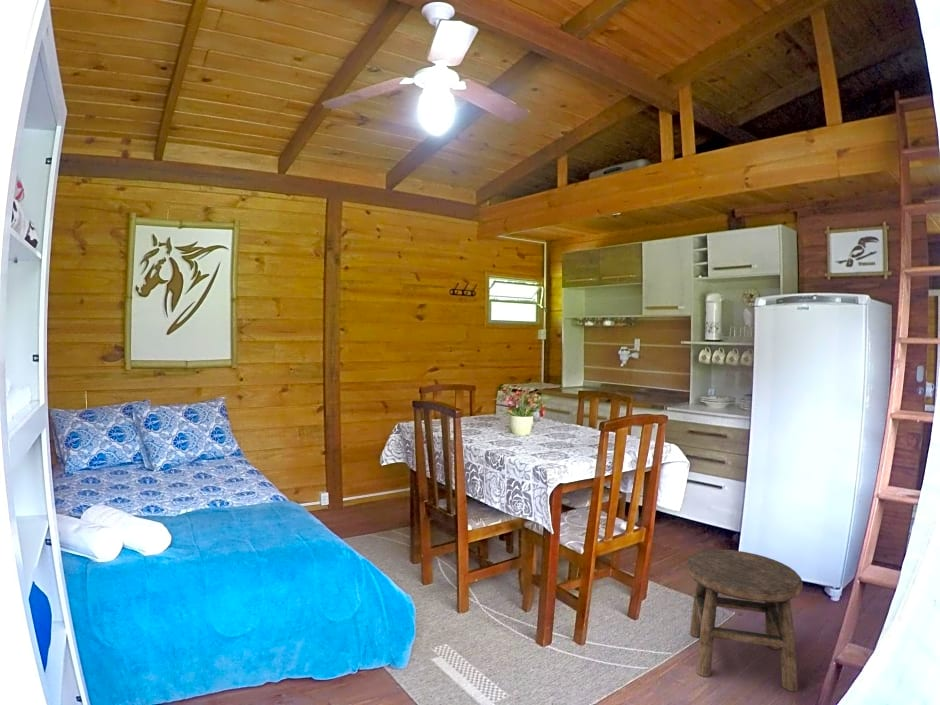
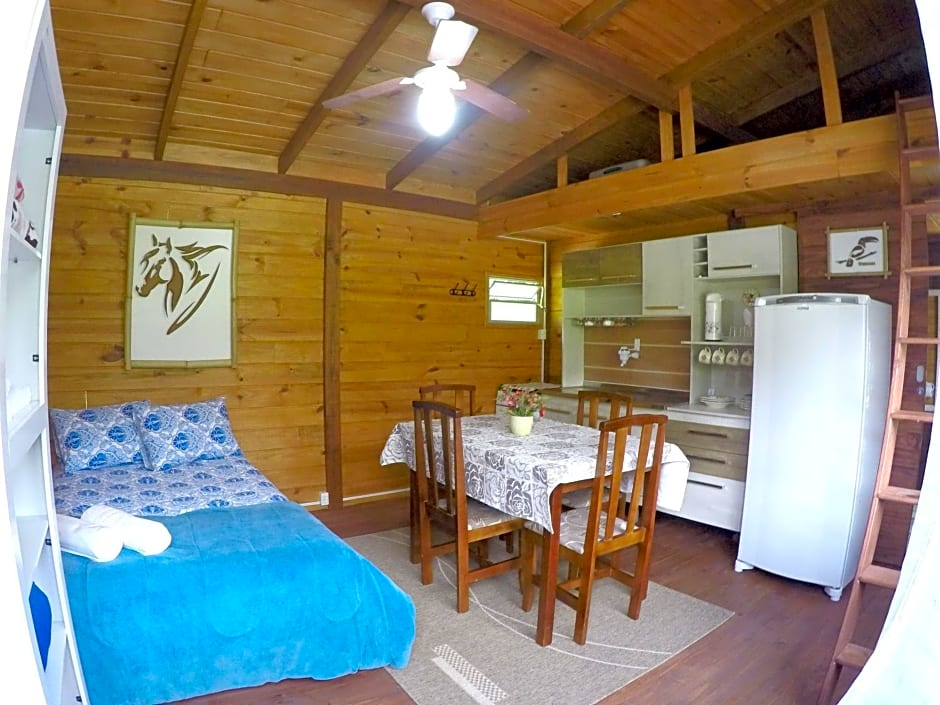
- stool [686,549,803,693]
